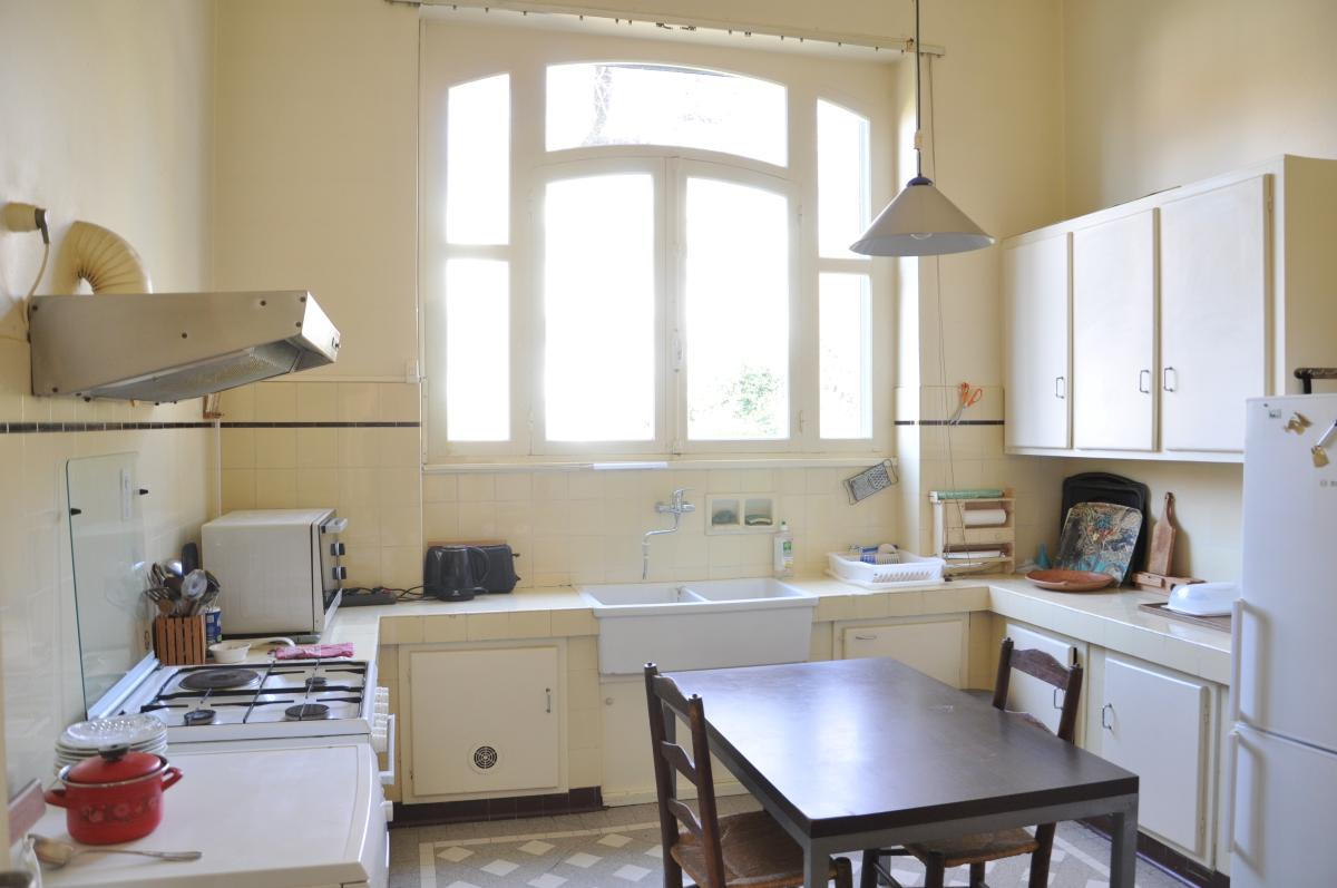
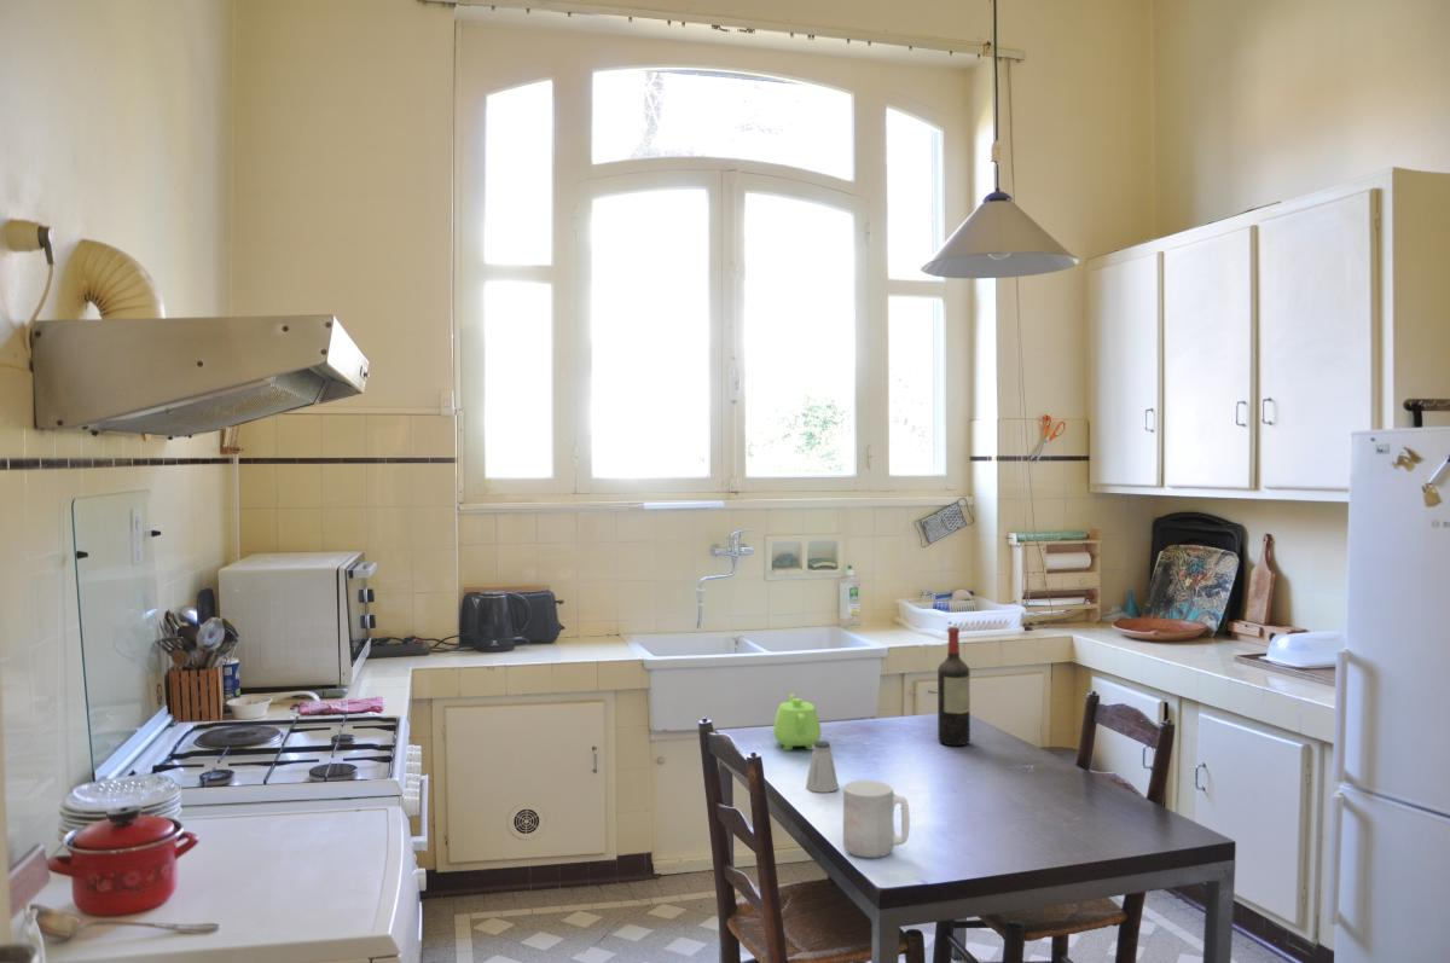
+ saltshaker [805,739,840,794]
+ mug [842,779,911,859]
+ wine bottle [936,626,971,747]
+ teapot [772,691,822,752]
